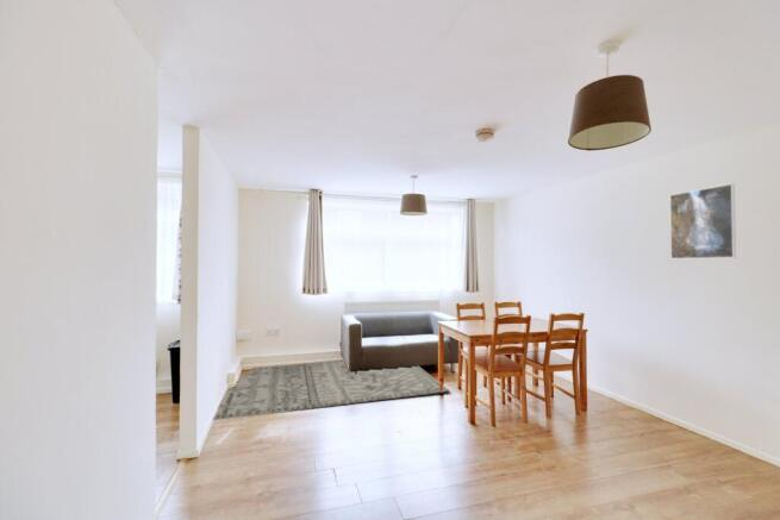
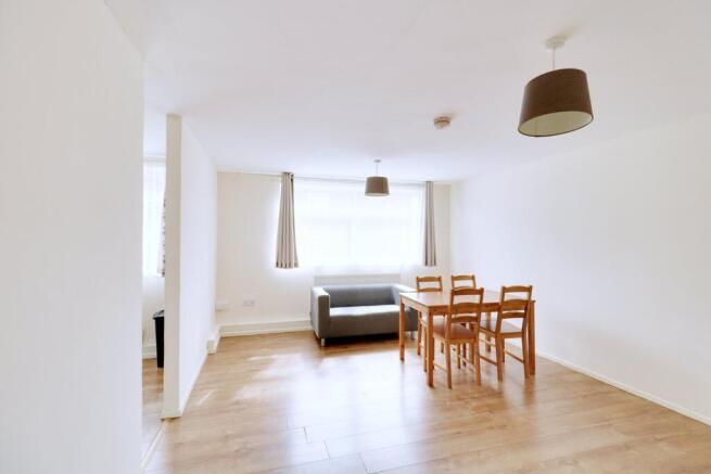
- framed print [669,182,737,259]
- rug [212,359,451,421]
